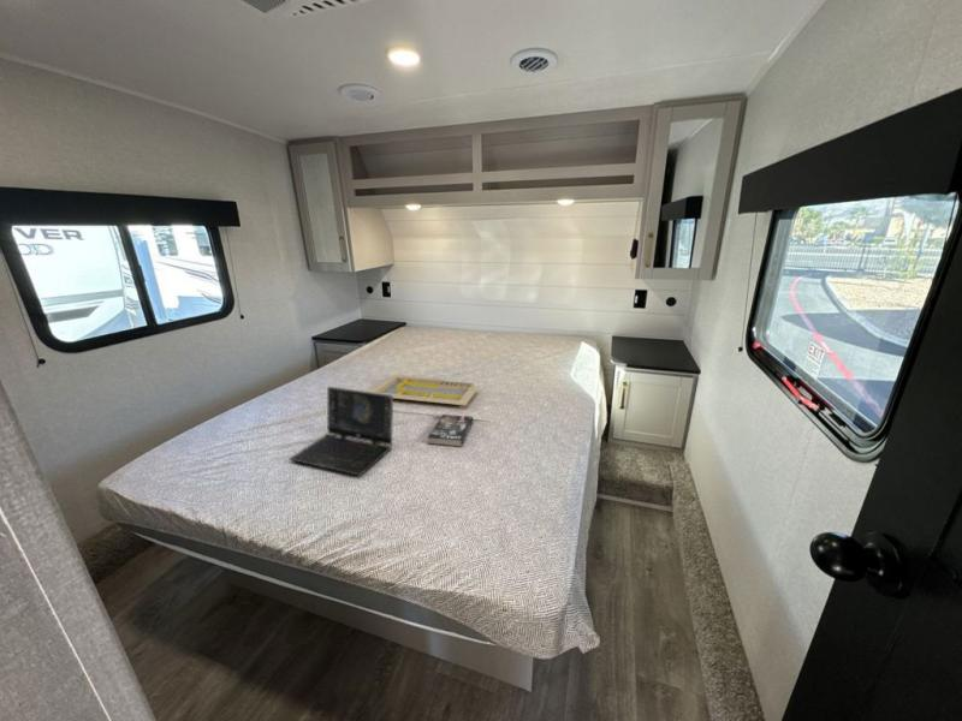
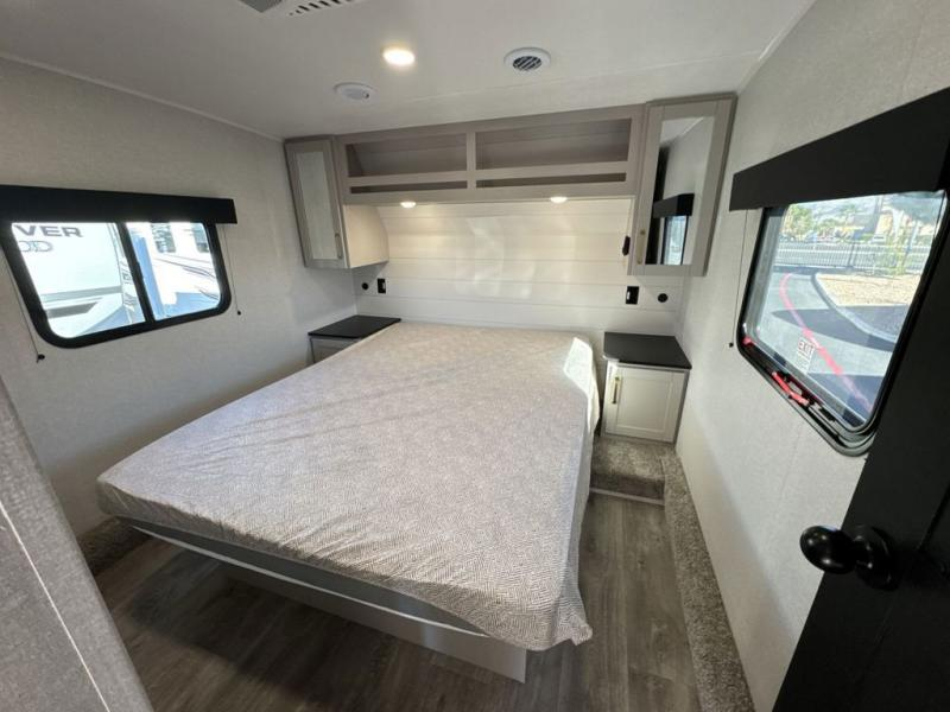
- serving tray [369,374,479,406]
- laptop computer [289,386,394,477]
- book [427,413,474,448]
